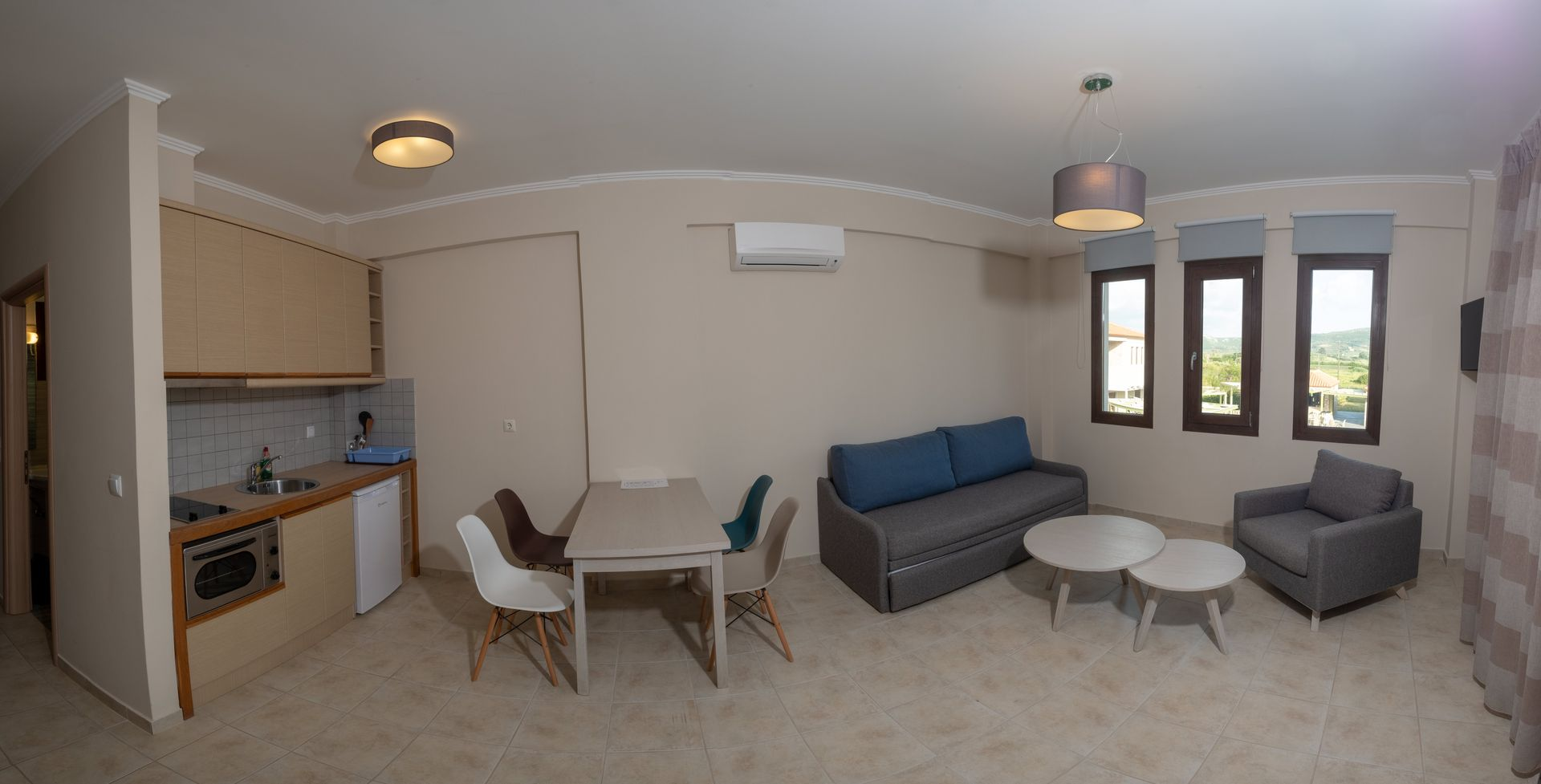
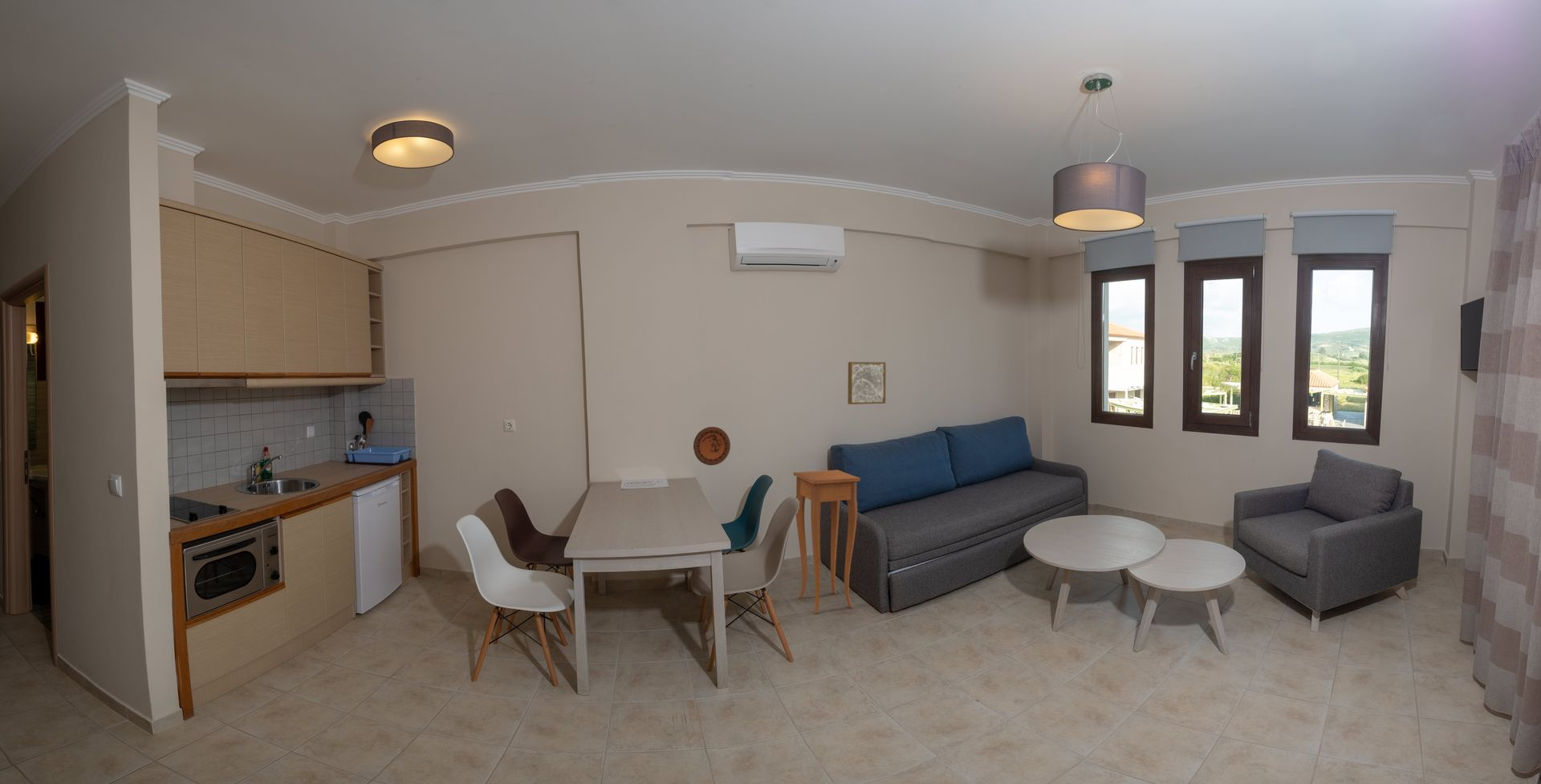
+ decorative plate [693,426,731,466]
+ side table [793,469,861,614]
+ wall art [847,361,887,405]
